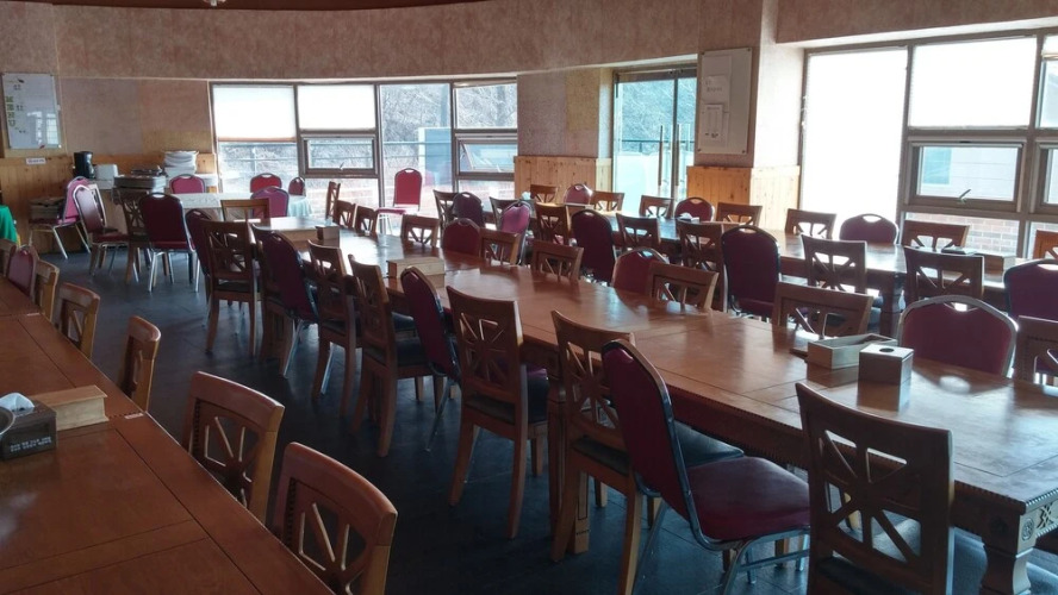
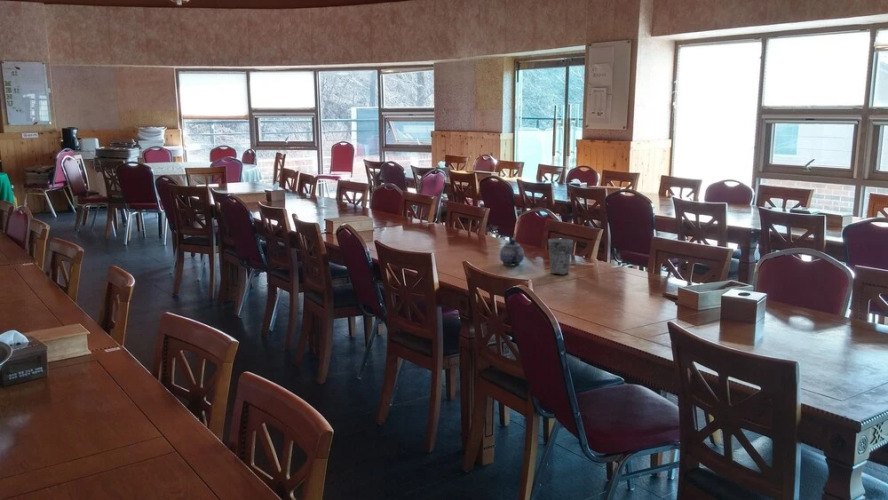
+ cup [547,238,574,276]
+ teapot [499,238,525,266]
